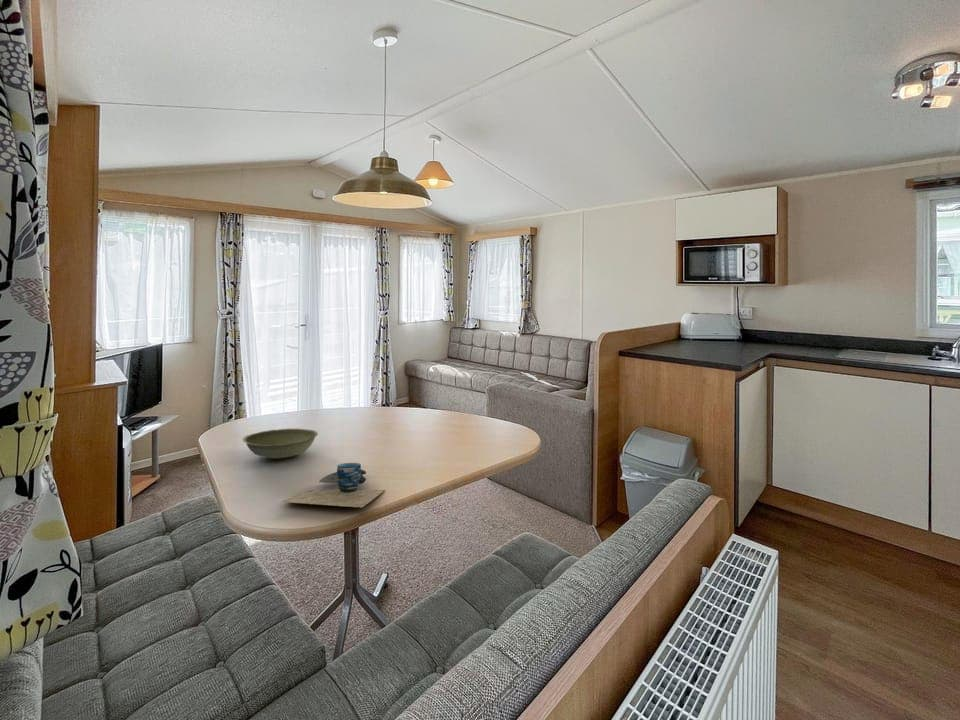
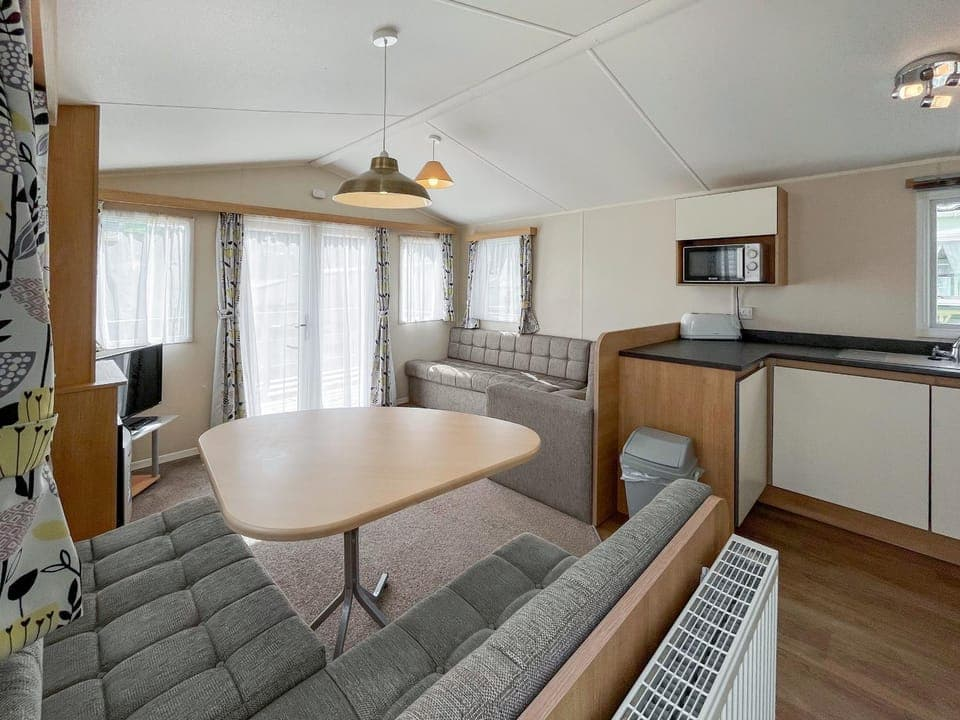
- cup [282,462,386,508]
- bowl [242,428,319,459]
